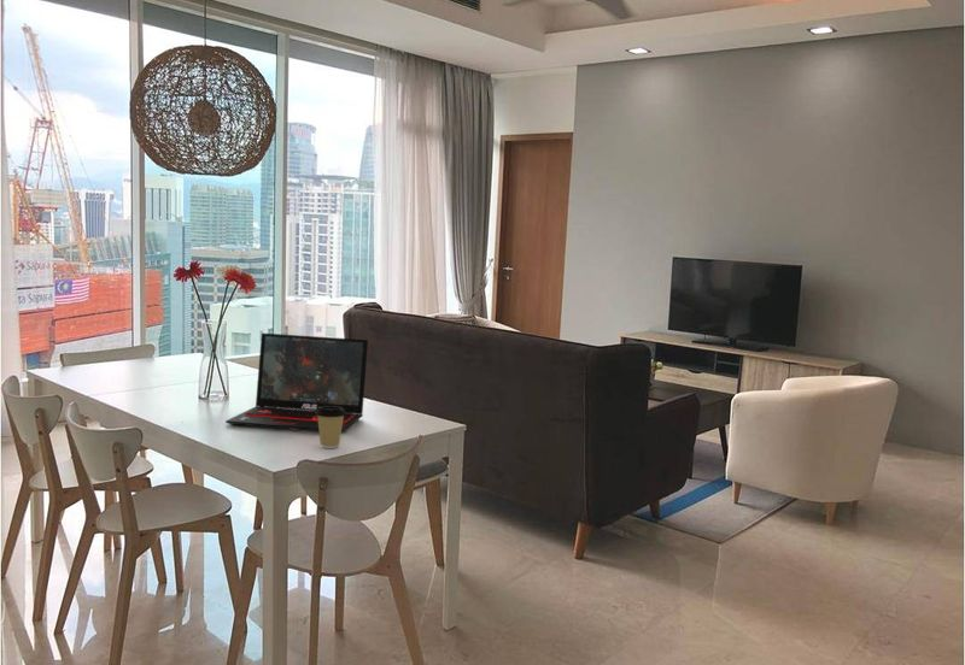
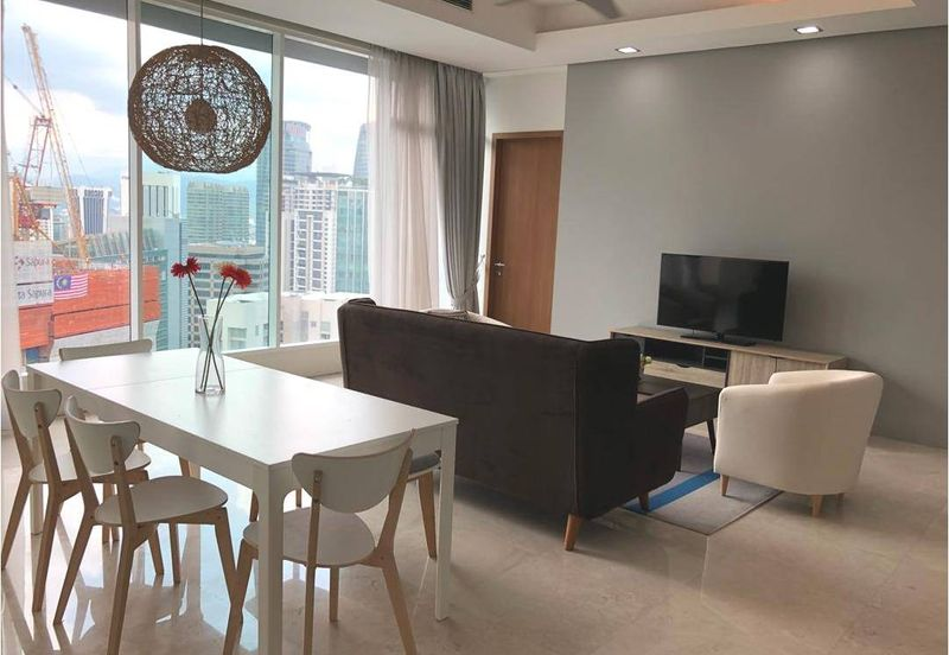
- laptop [224,331,369,432]
- coffee cup [315,406,346,449]
